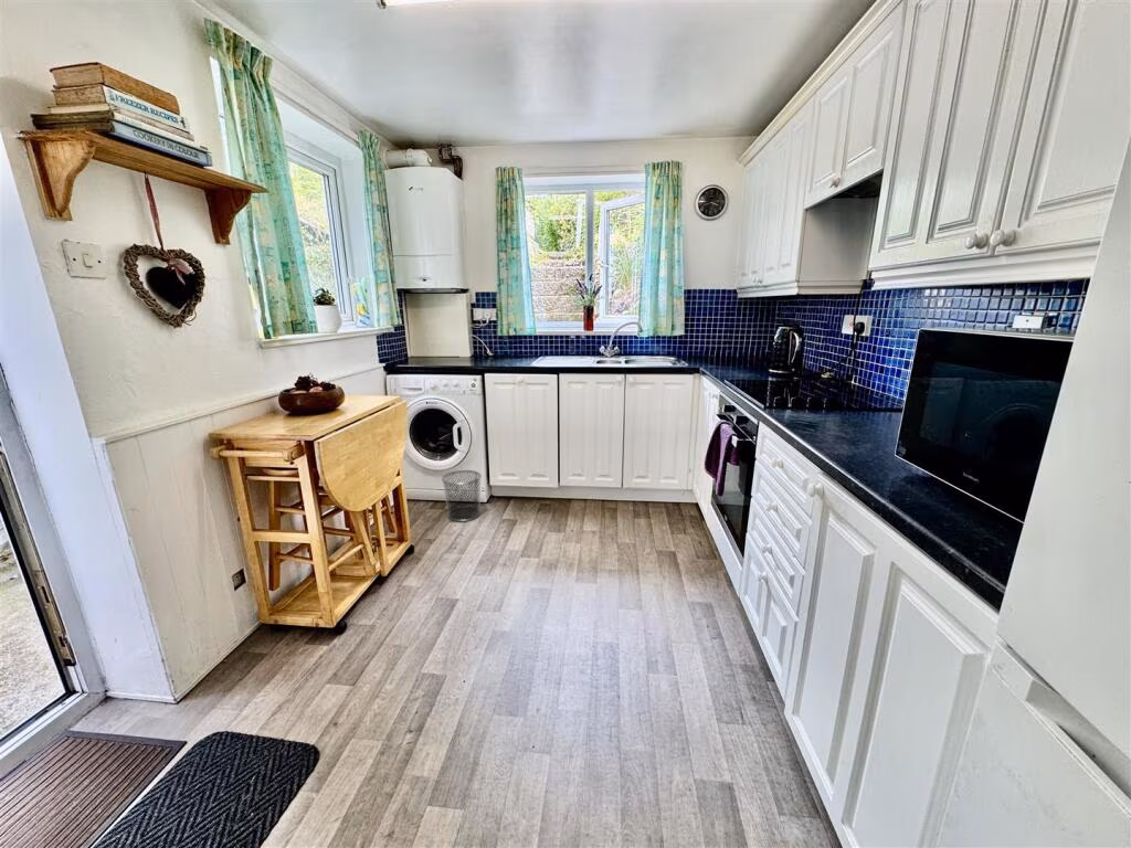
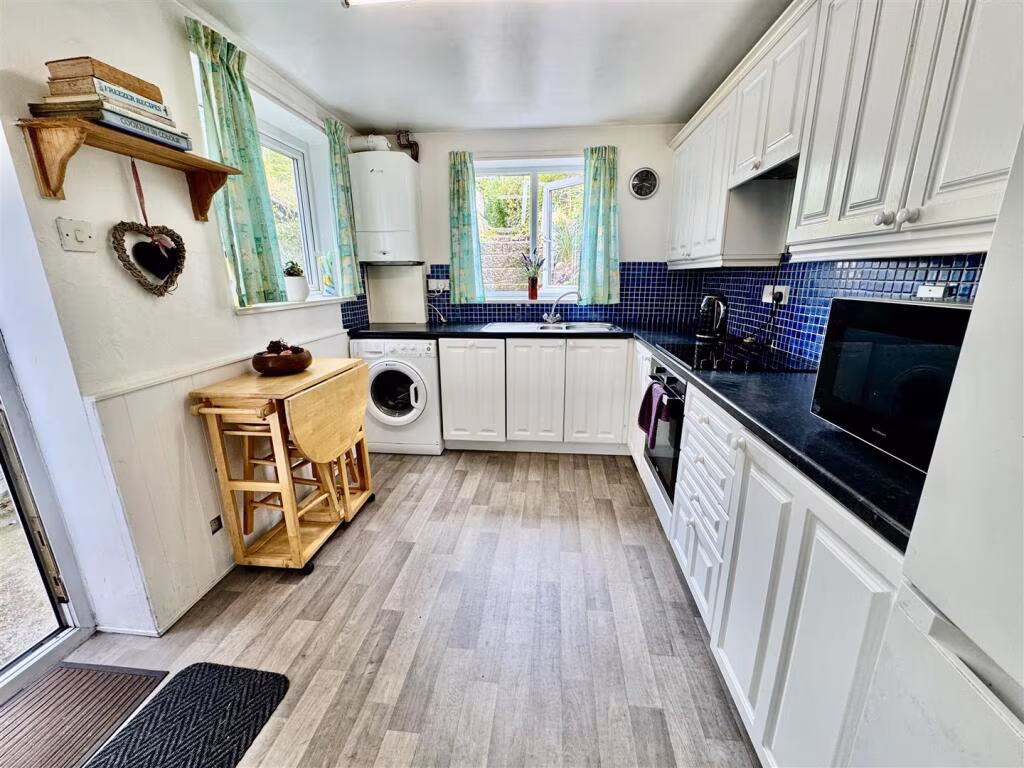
- waste bin [441,469,483,522]
